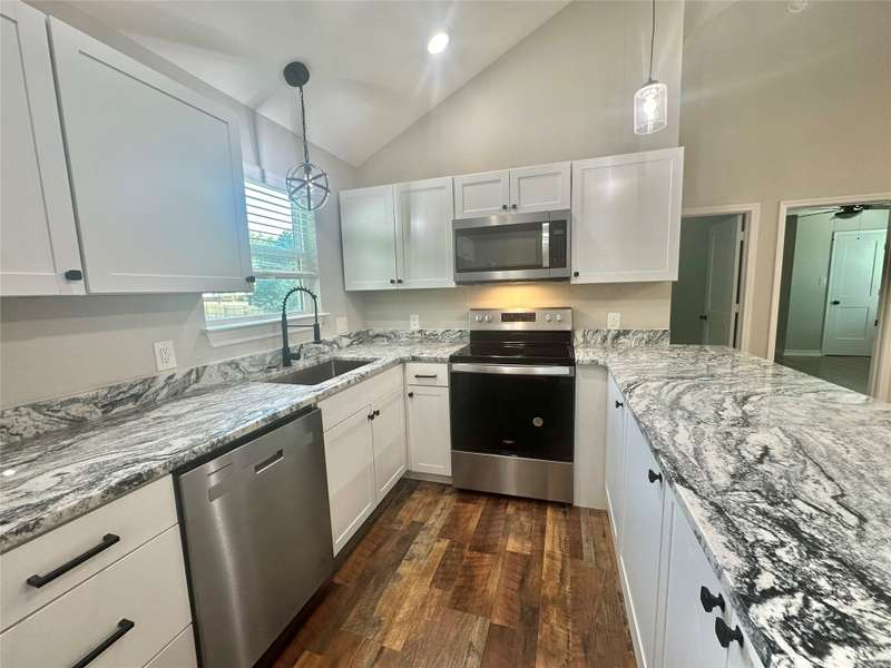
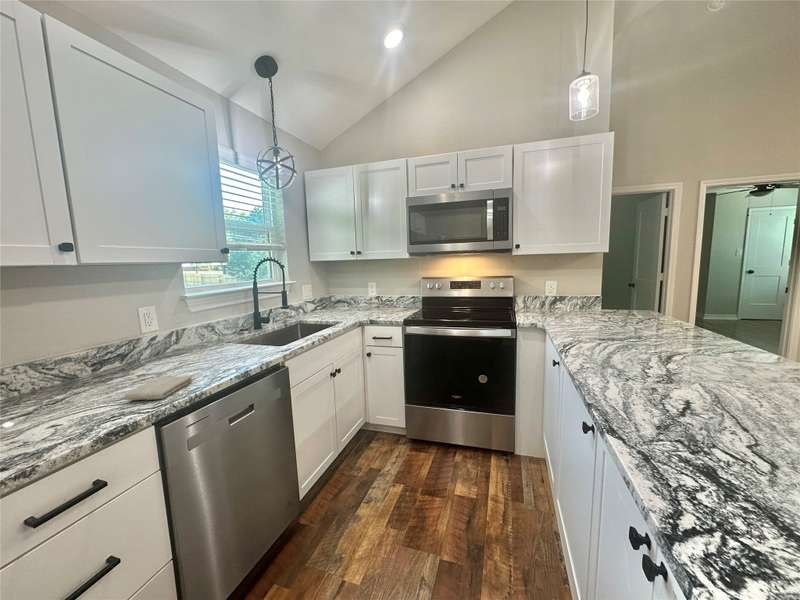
+ washcloth [124,374,194,401]
